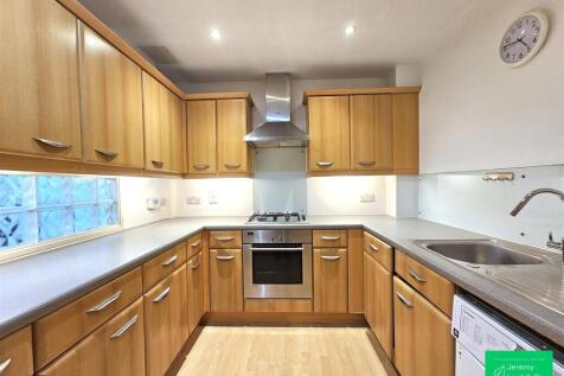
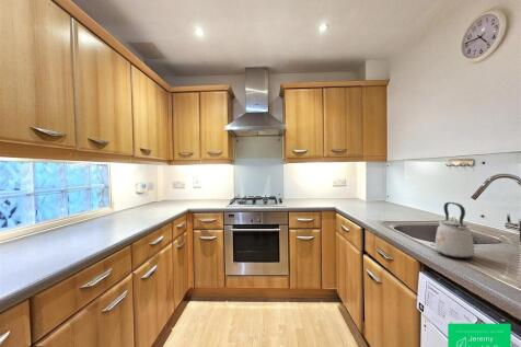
+ kettle [433,201,476,259]
